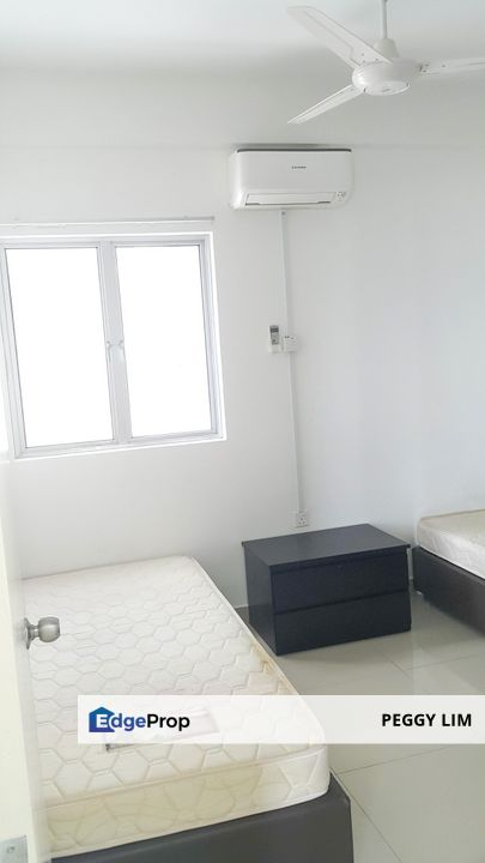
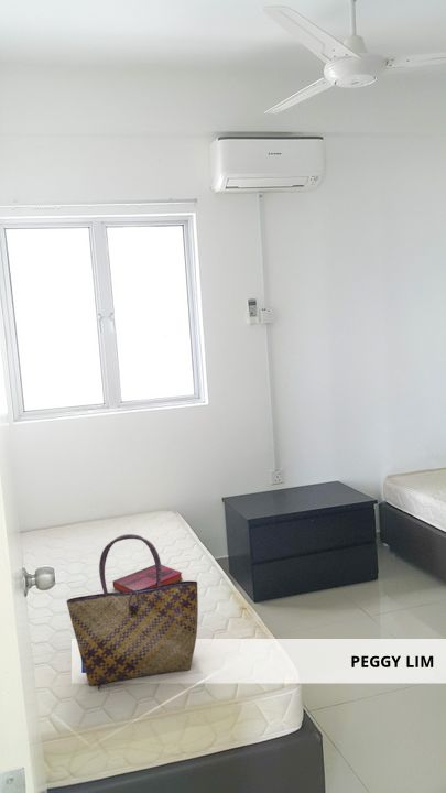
+ tote bag [65,533,199,687]
+ hardback book [112,564,184,593]
